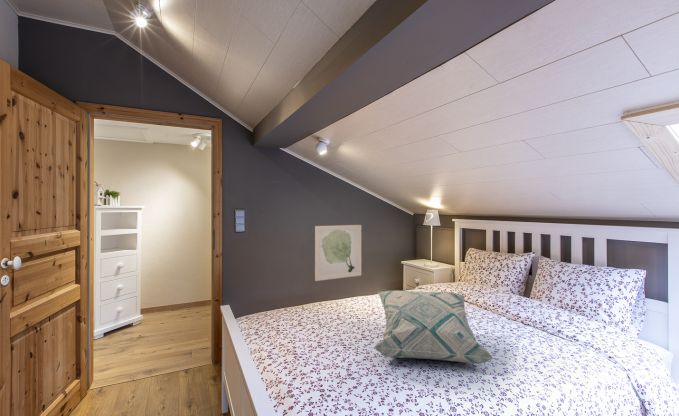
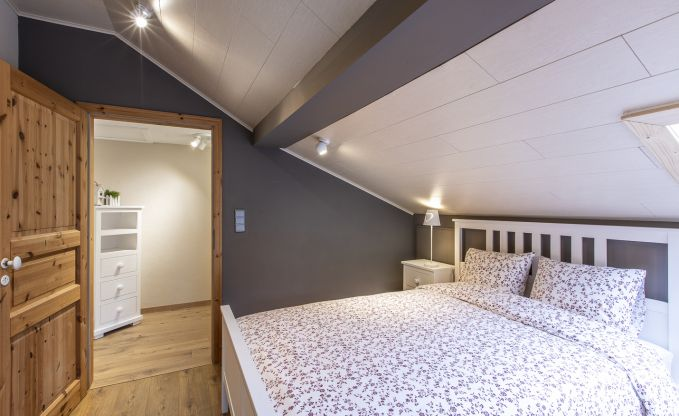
- decorative pillow [373,290,495,365]
- wall art [314,224,362,282]
